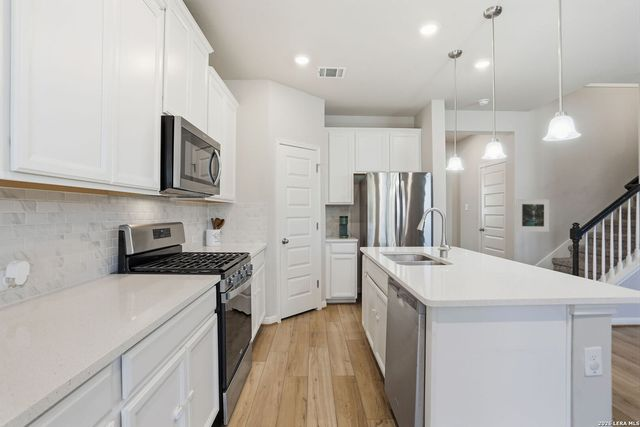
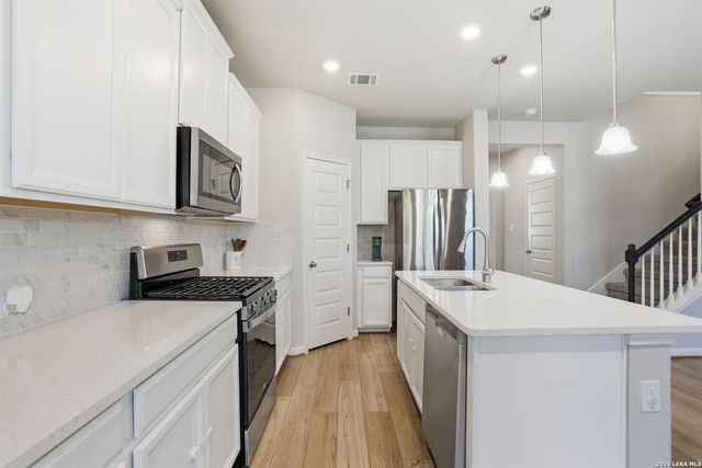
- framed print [515,198,550,233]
